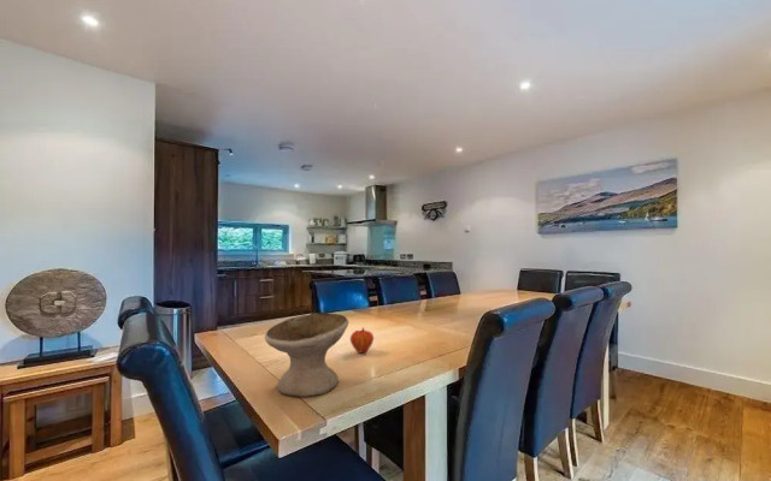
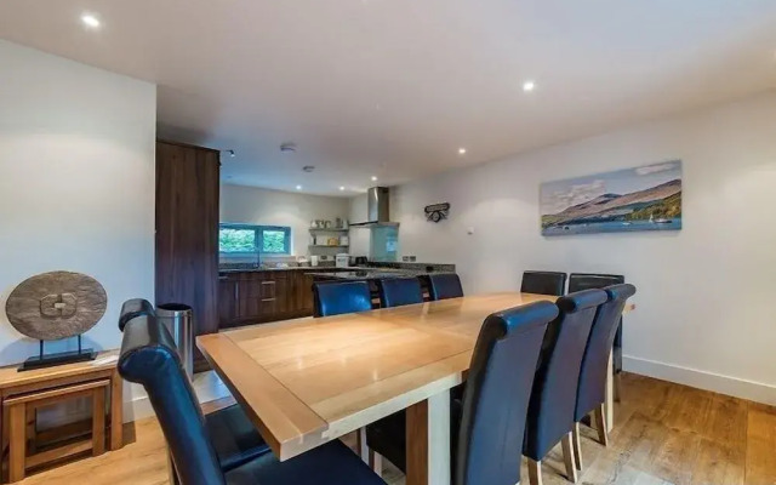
- fruit [349,326,375,355]
- bowl [264,311,349,398]
